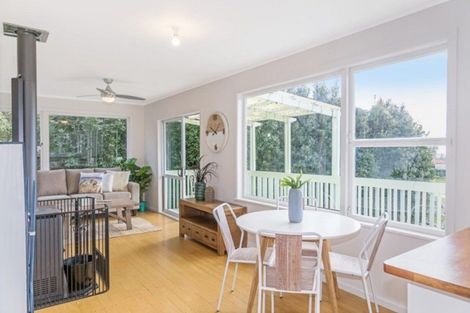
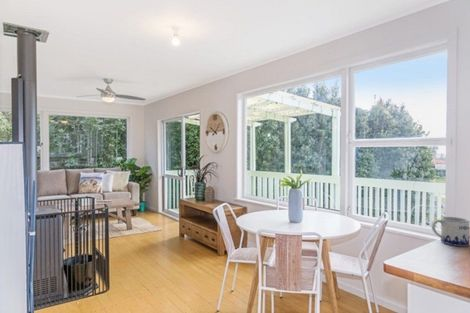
+ mug [430,216,470,247]
